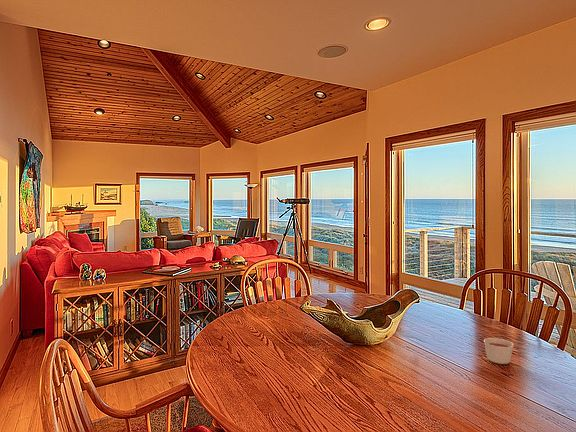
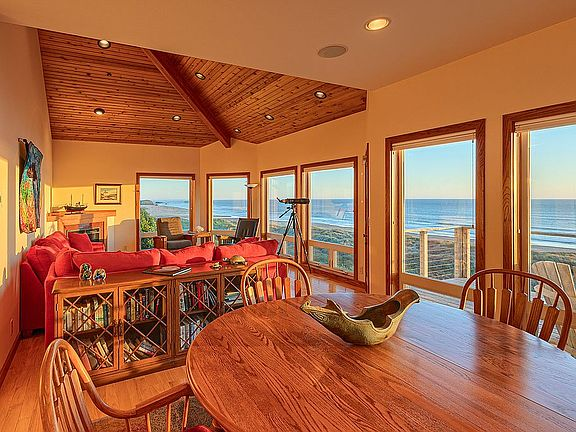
- candle [483,337,514,365]
